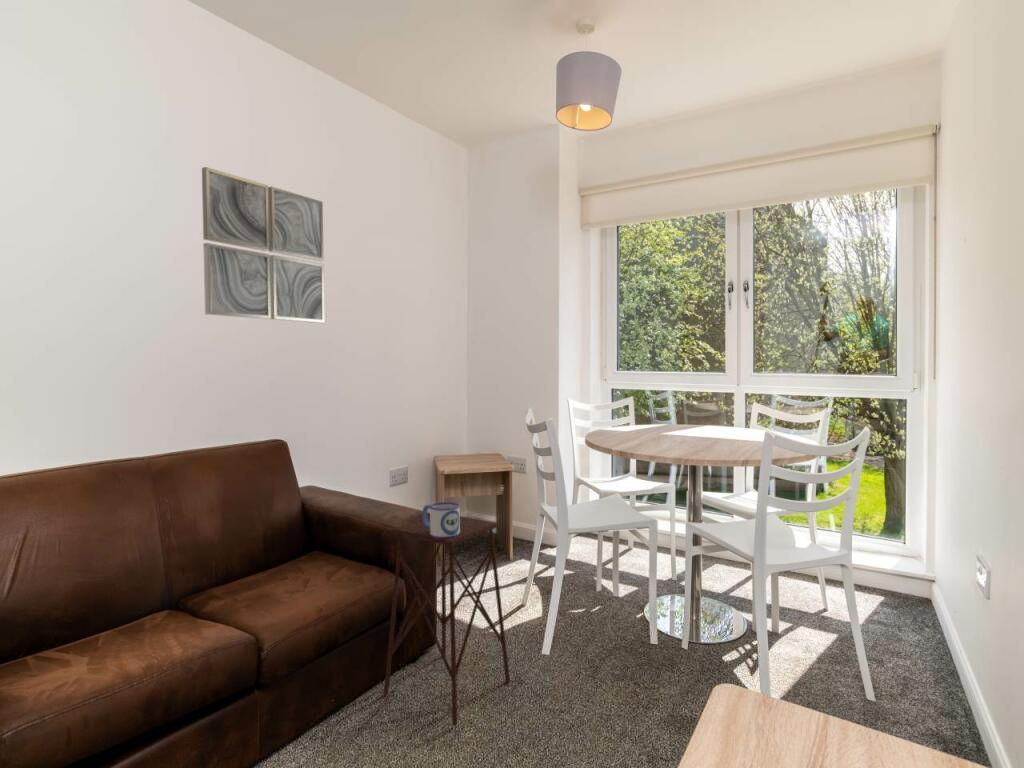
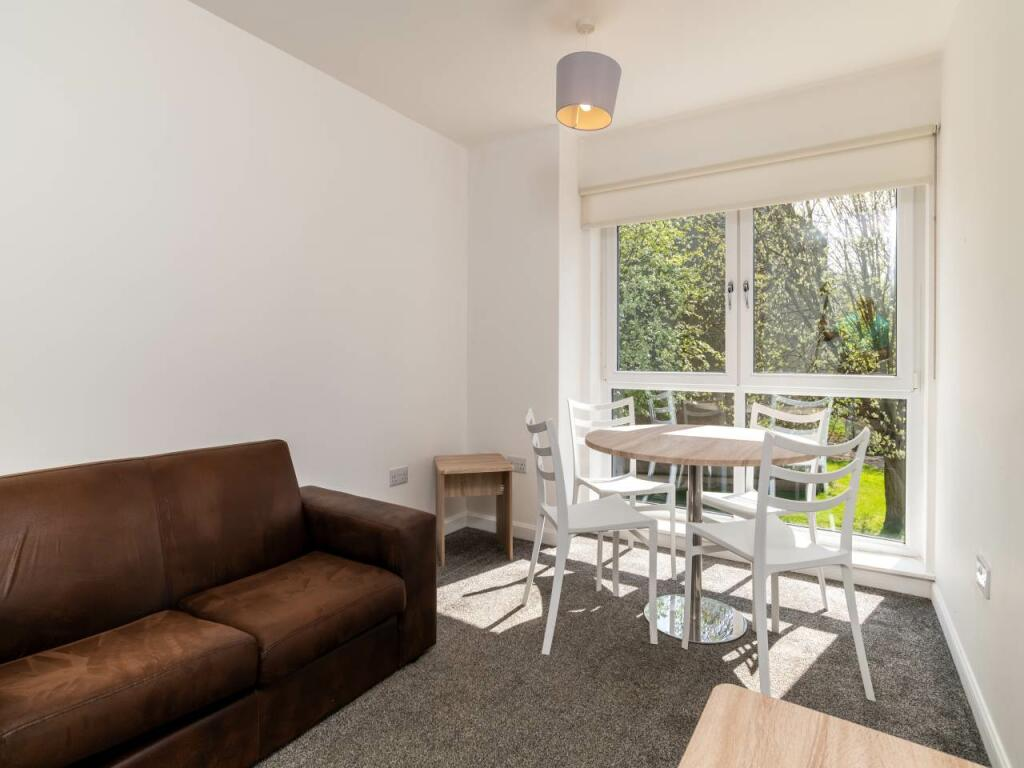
- wall art [201,166,326,324]
- mug [421,501,461,539]
- side table [383,515,511,727]
